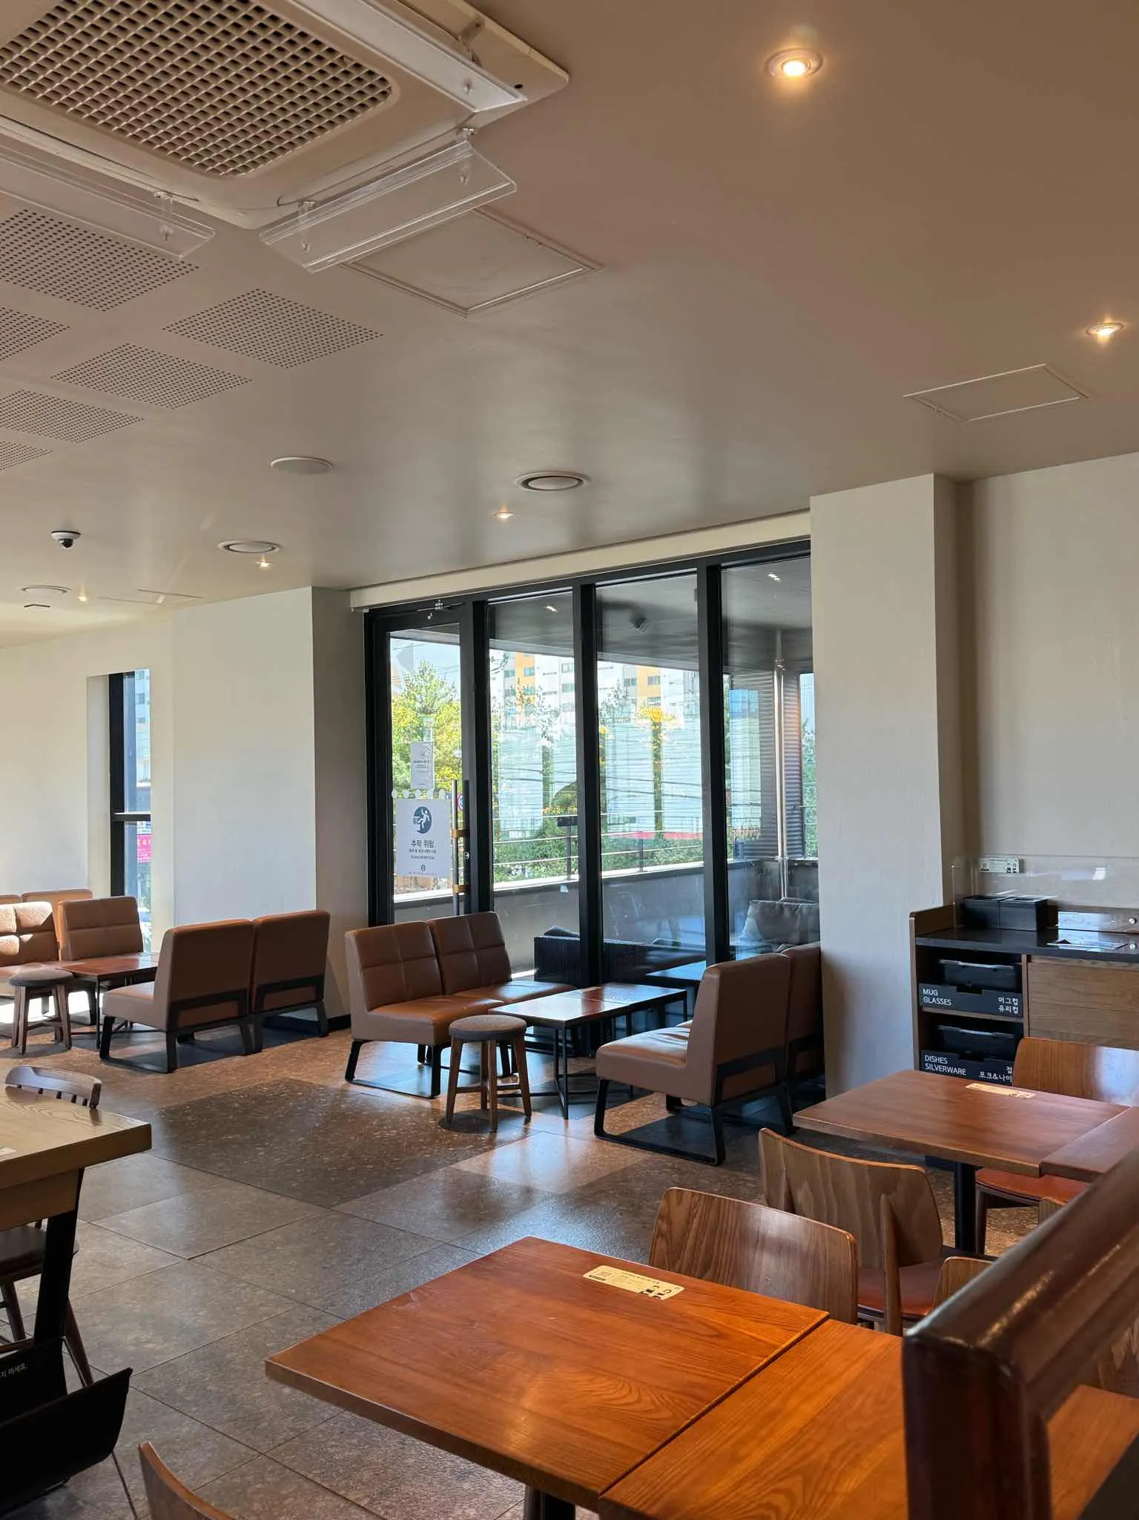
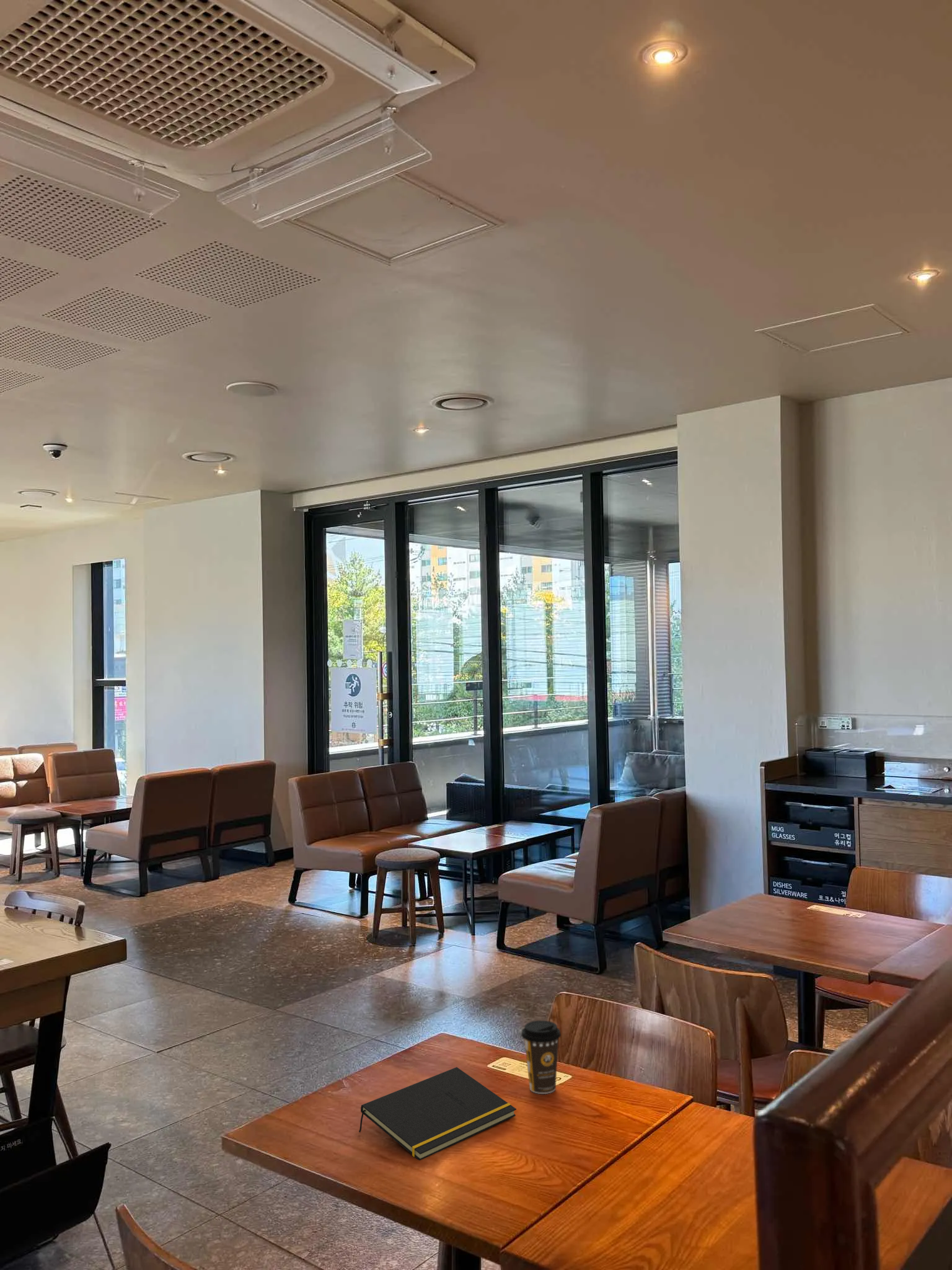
+ coffee cup [521,1020,562,1095]
+ notepad [358,1067,517,1161]
